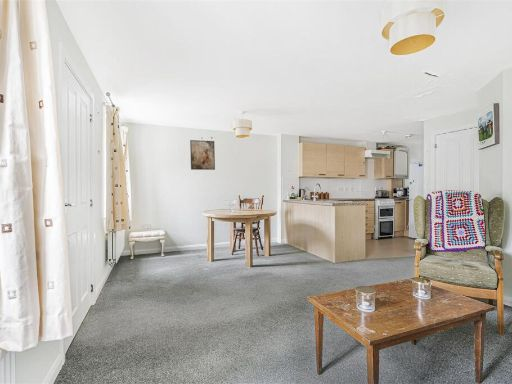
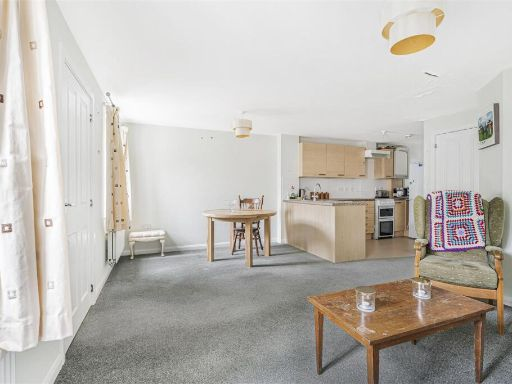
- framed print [189,139,216,171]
